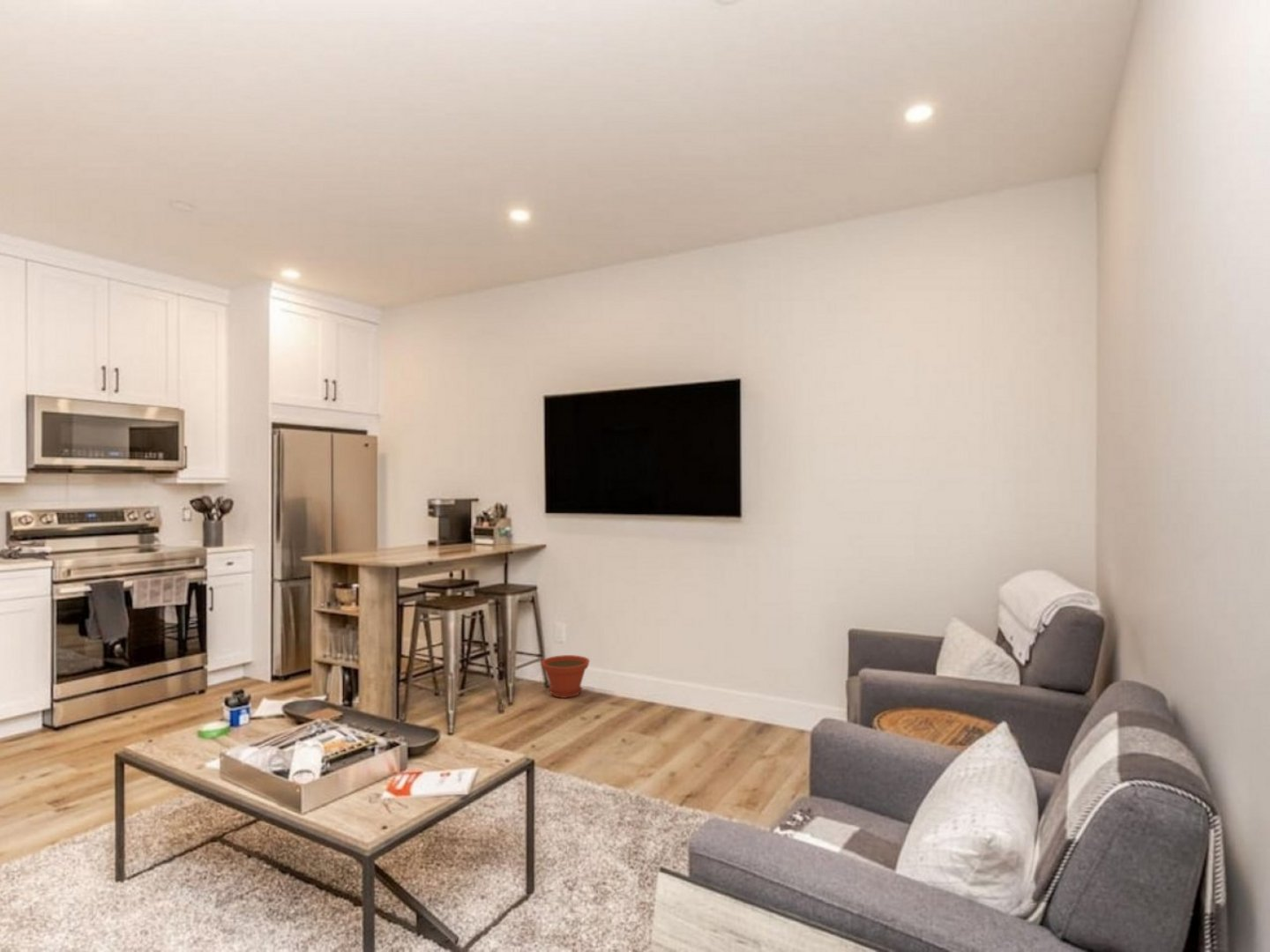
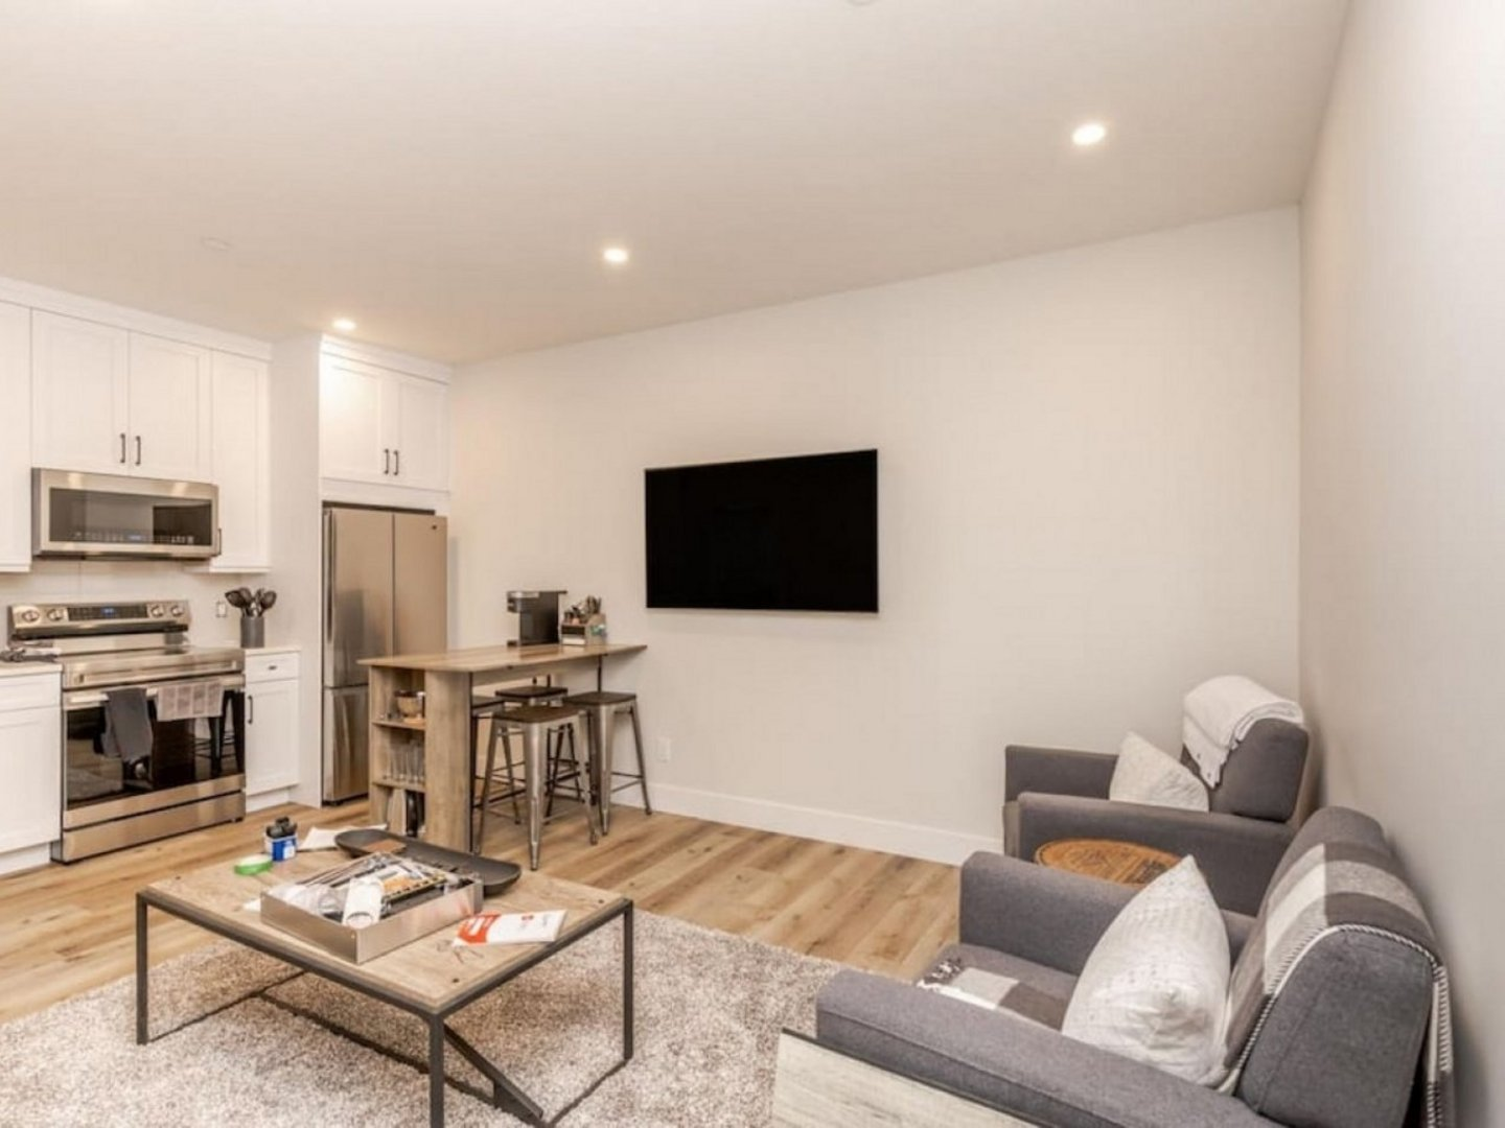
- plant pot [540,654,591,699]
